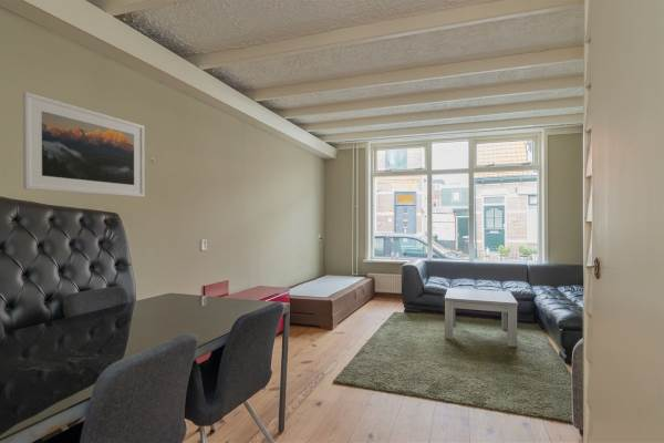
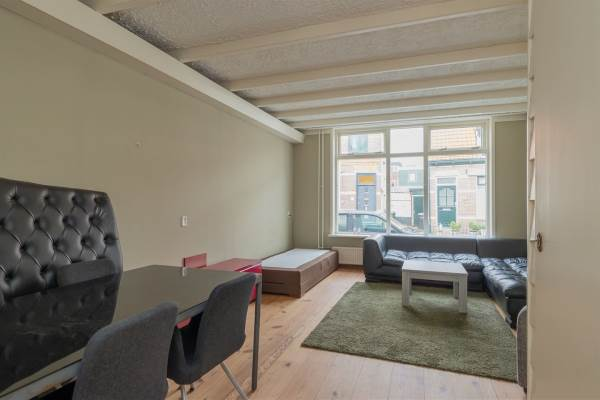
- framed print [22,91,146,198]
